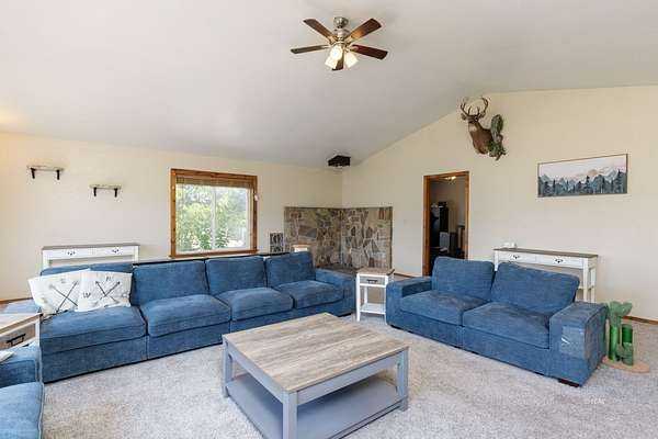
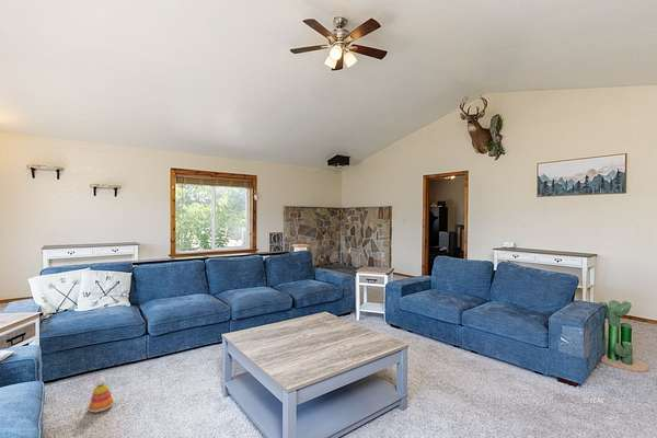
+ stacking toy [87,377,115,414]
